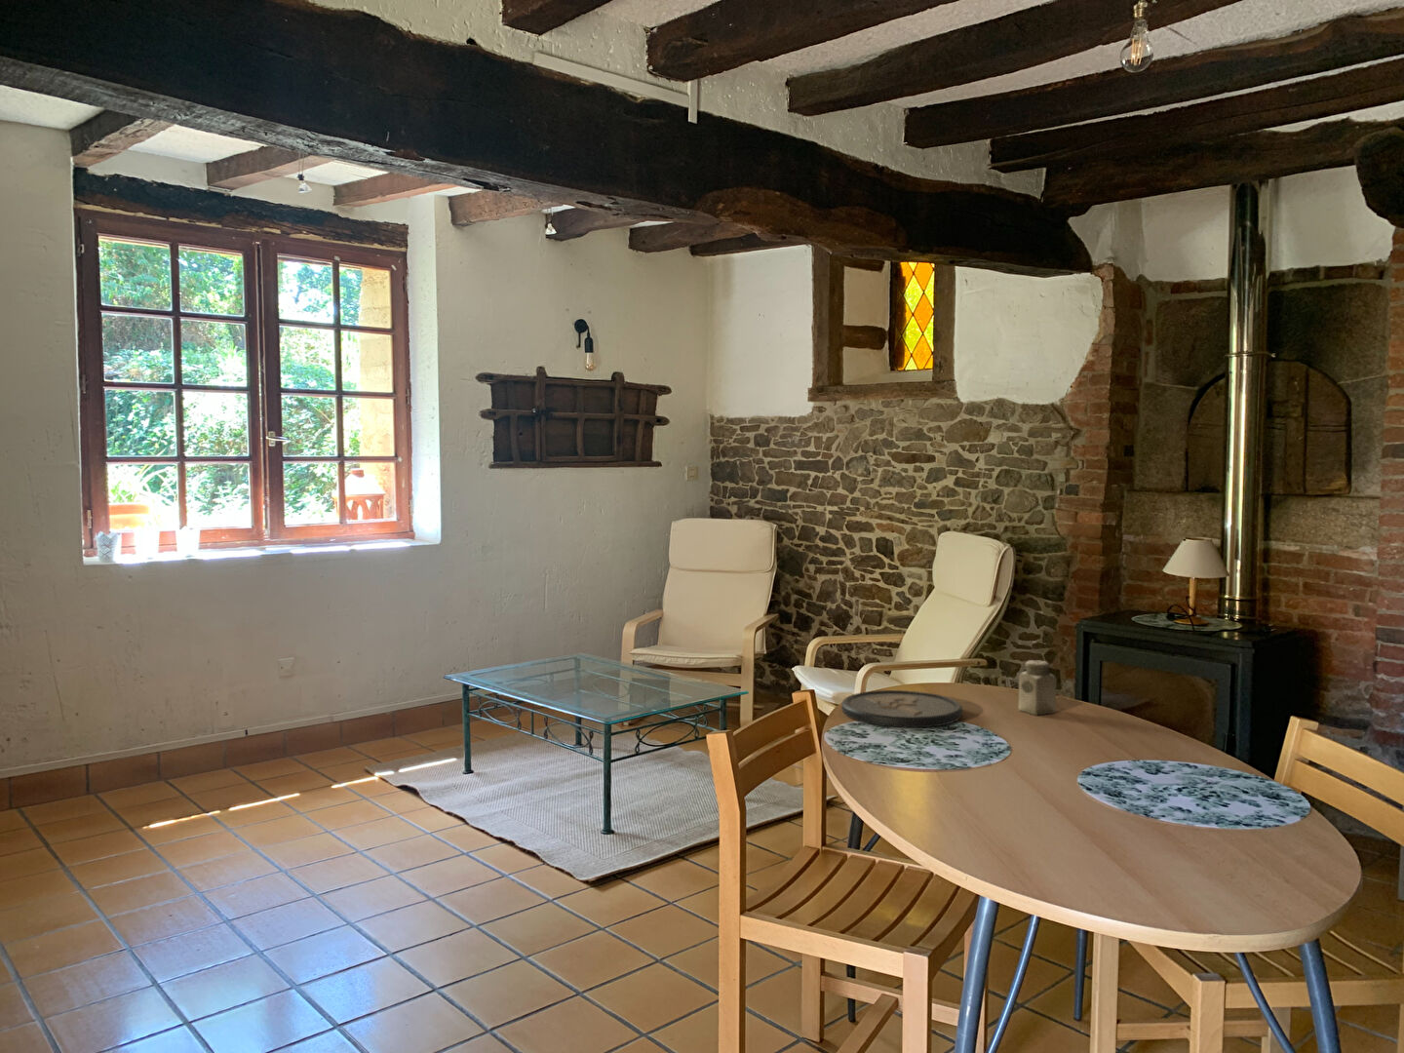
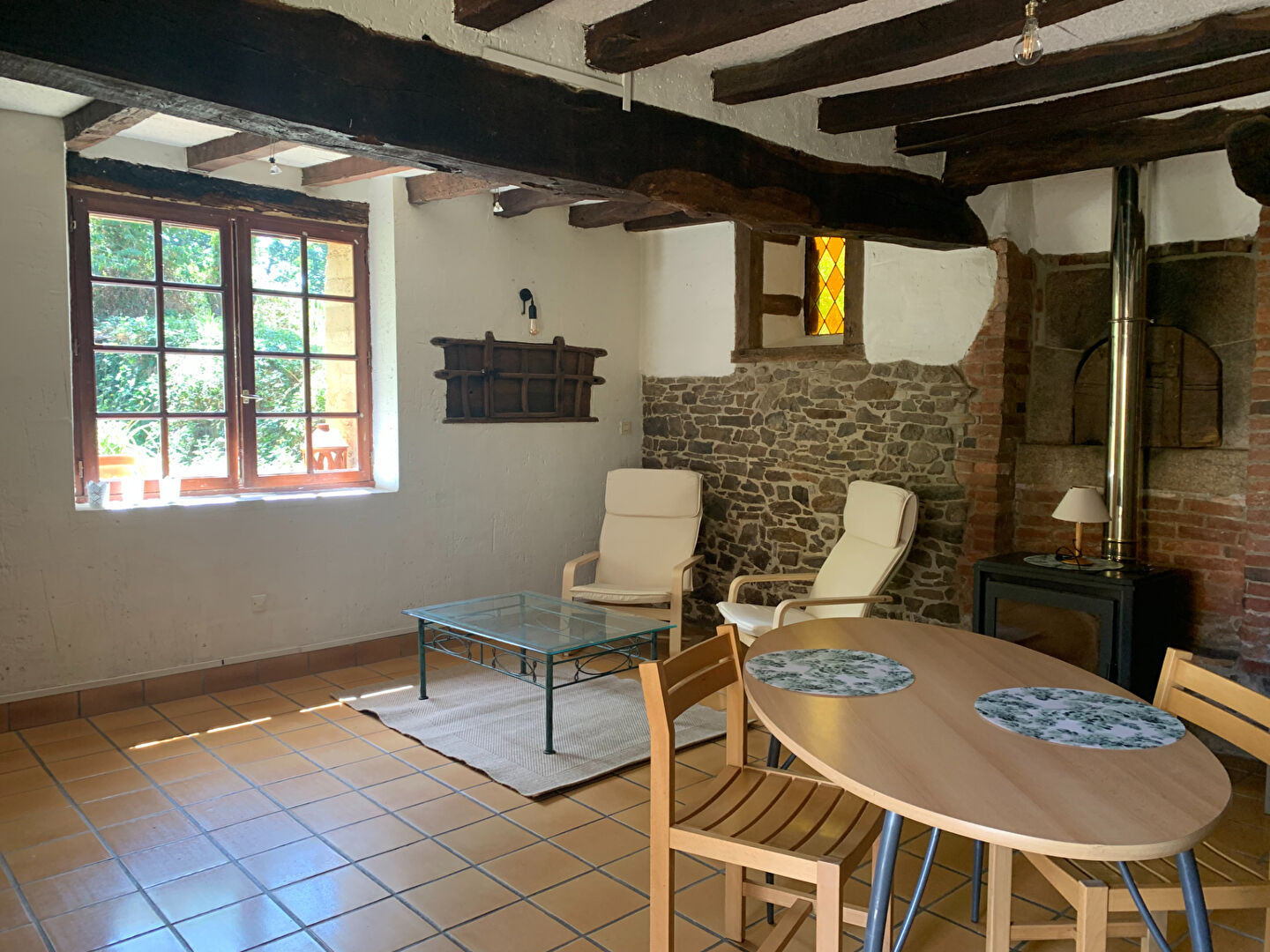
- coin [840,689,963,728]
- salt shaker [1018,659,1058,716]
